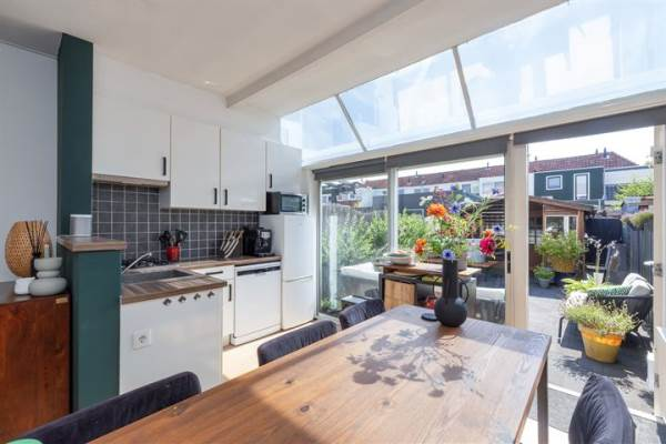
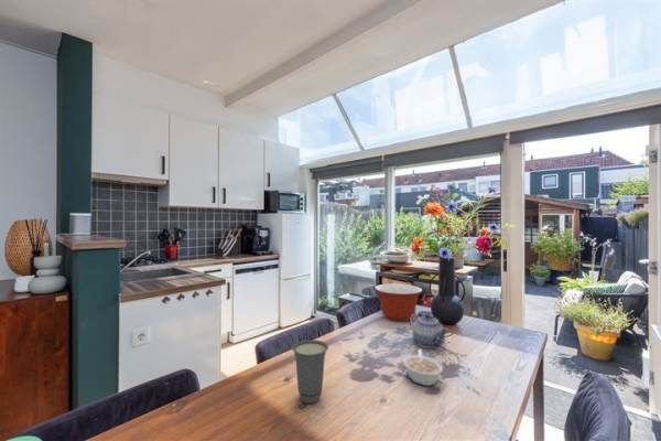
+ mixing bowl [375,282,423,322]
+ teapot [409,313,451,349]
+ legume [402,348,444,387]
+ cup [291,338,329,405]
